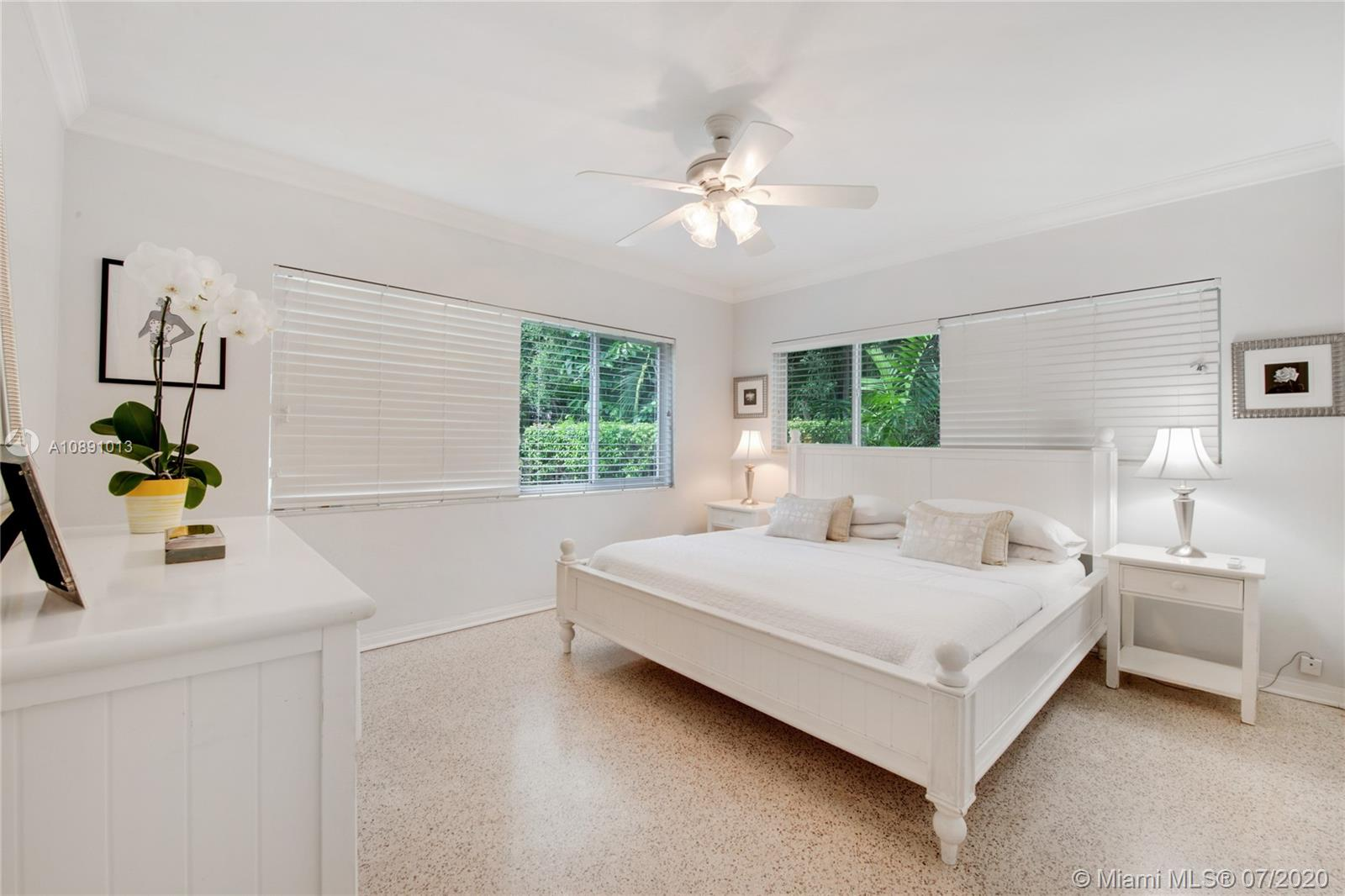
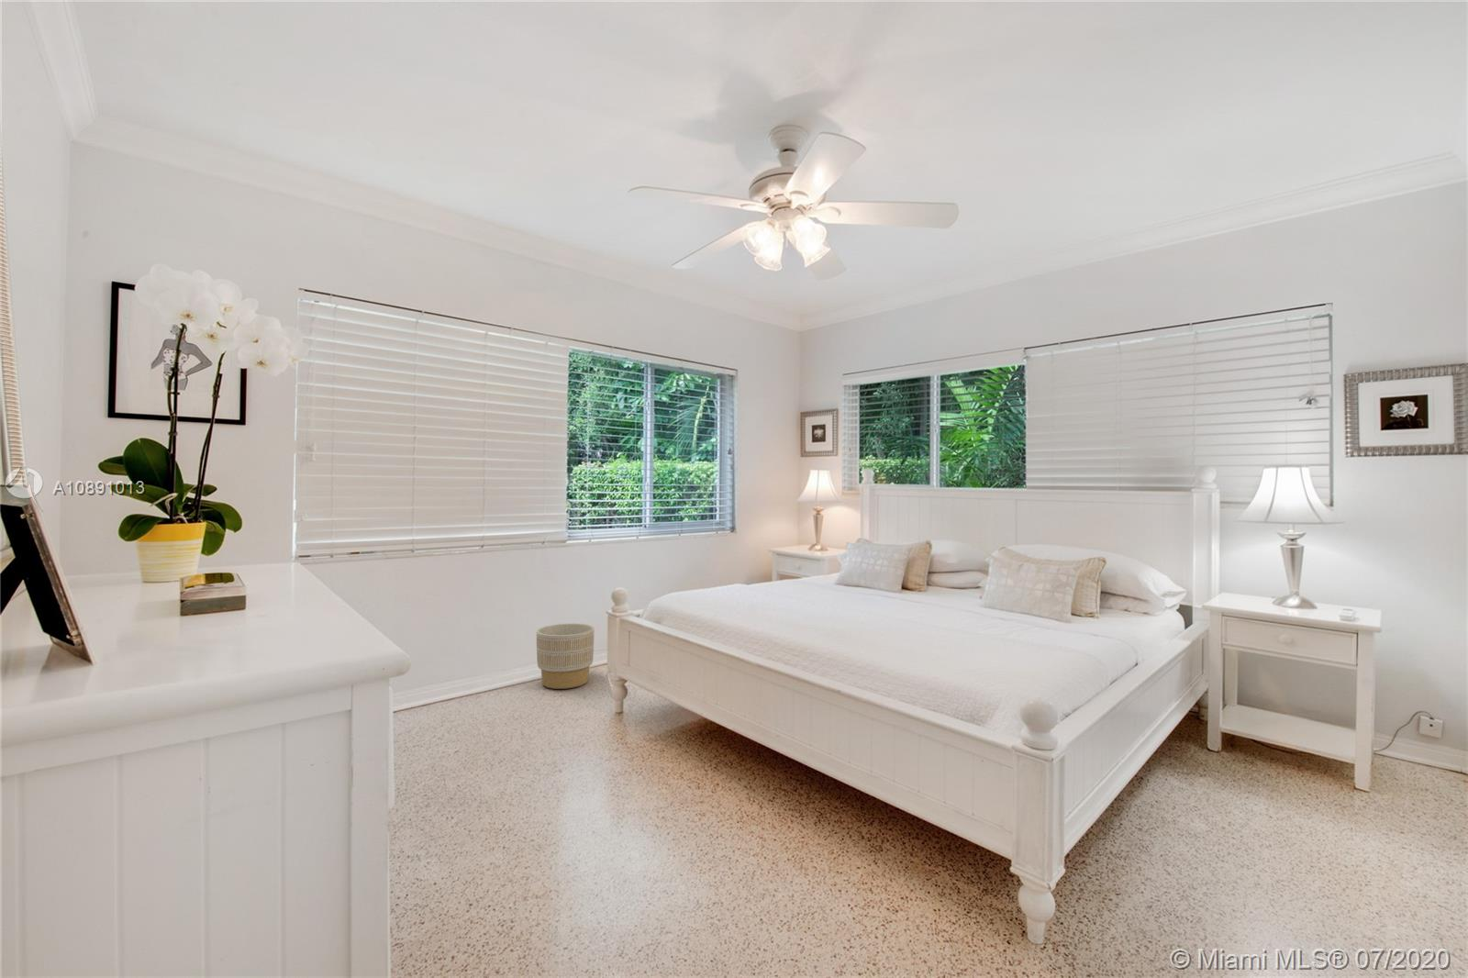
+ planter [536,622,595,690]
